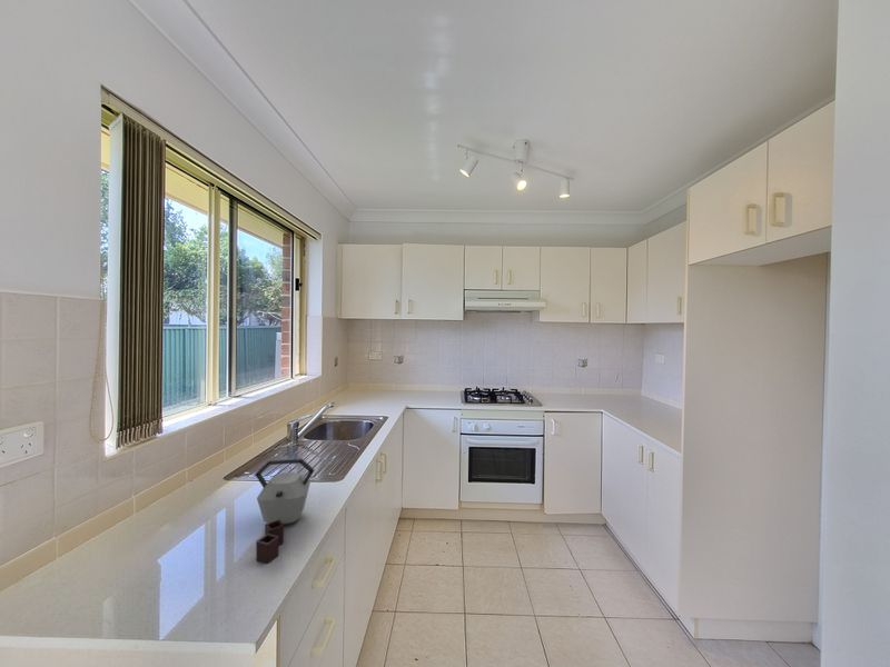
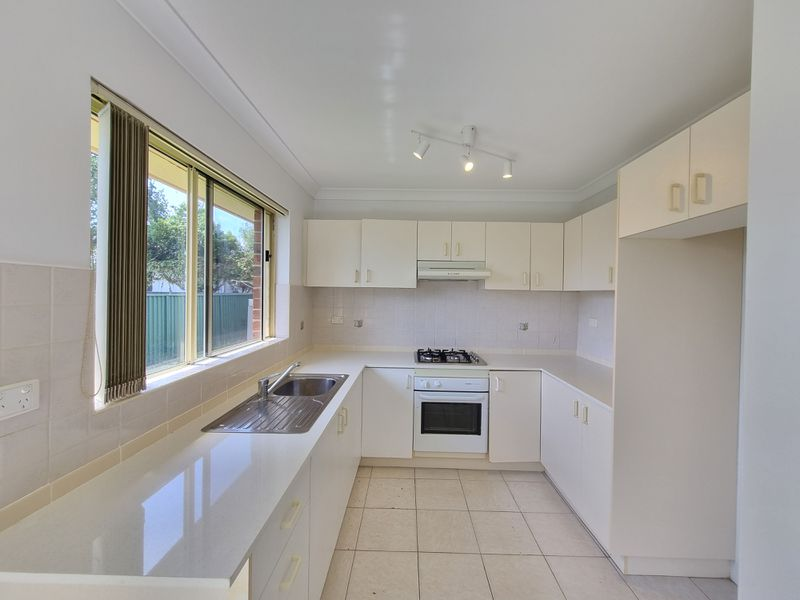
- kettle [254,457,316,565]
